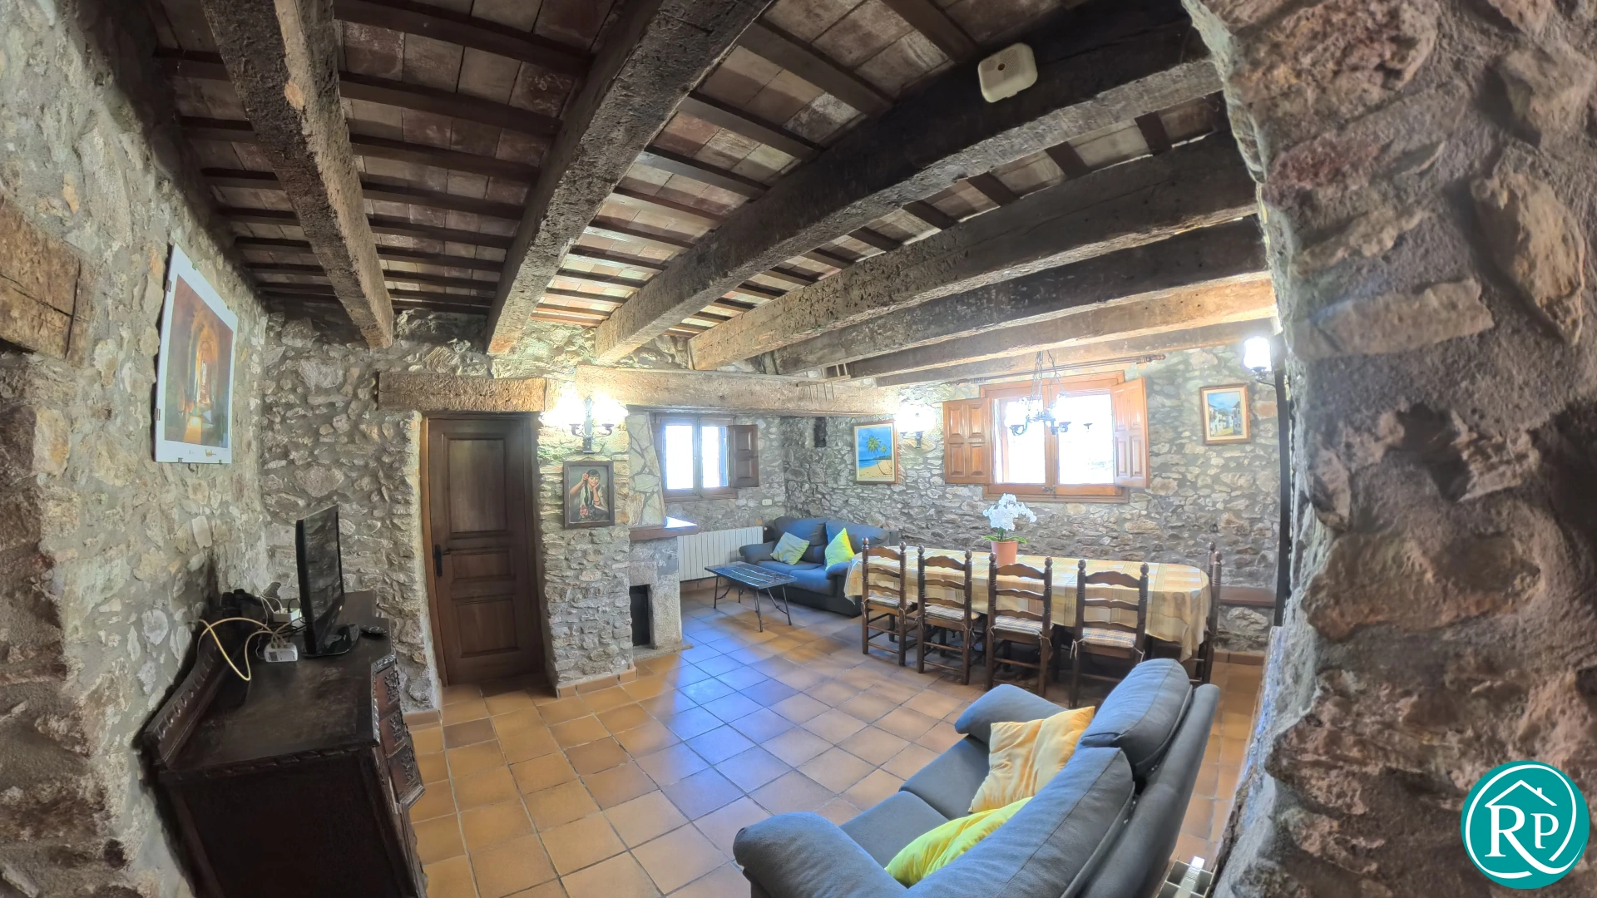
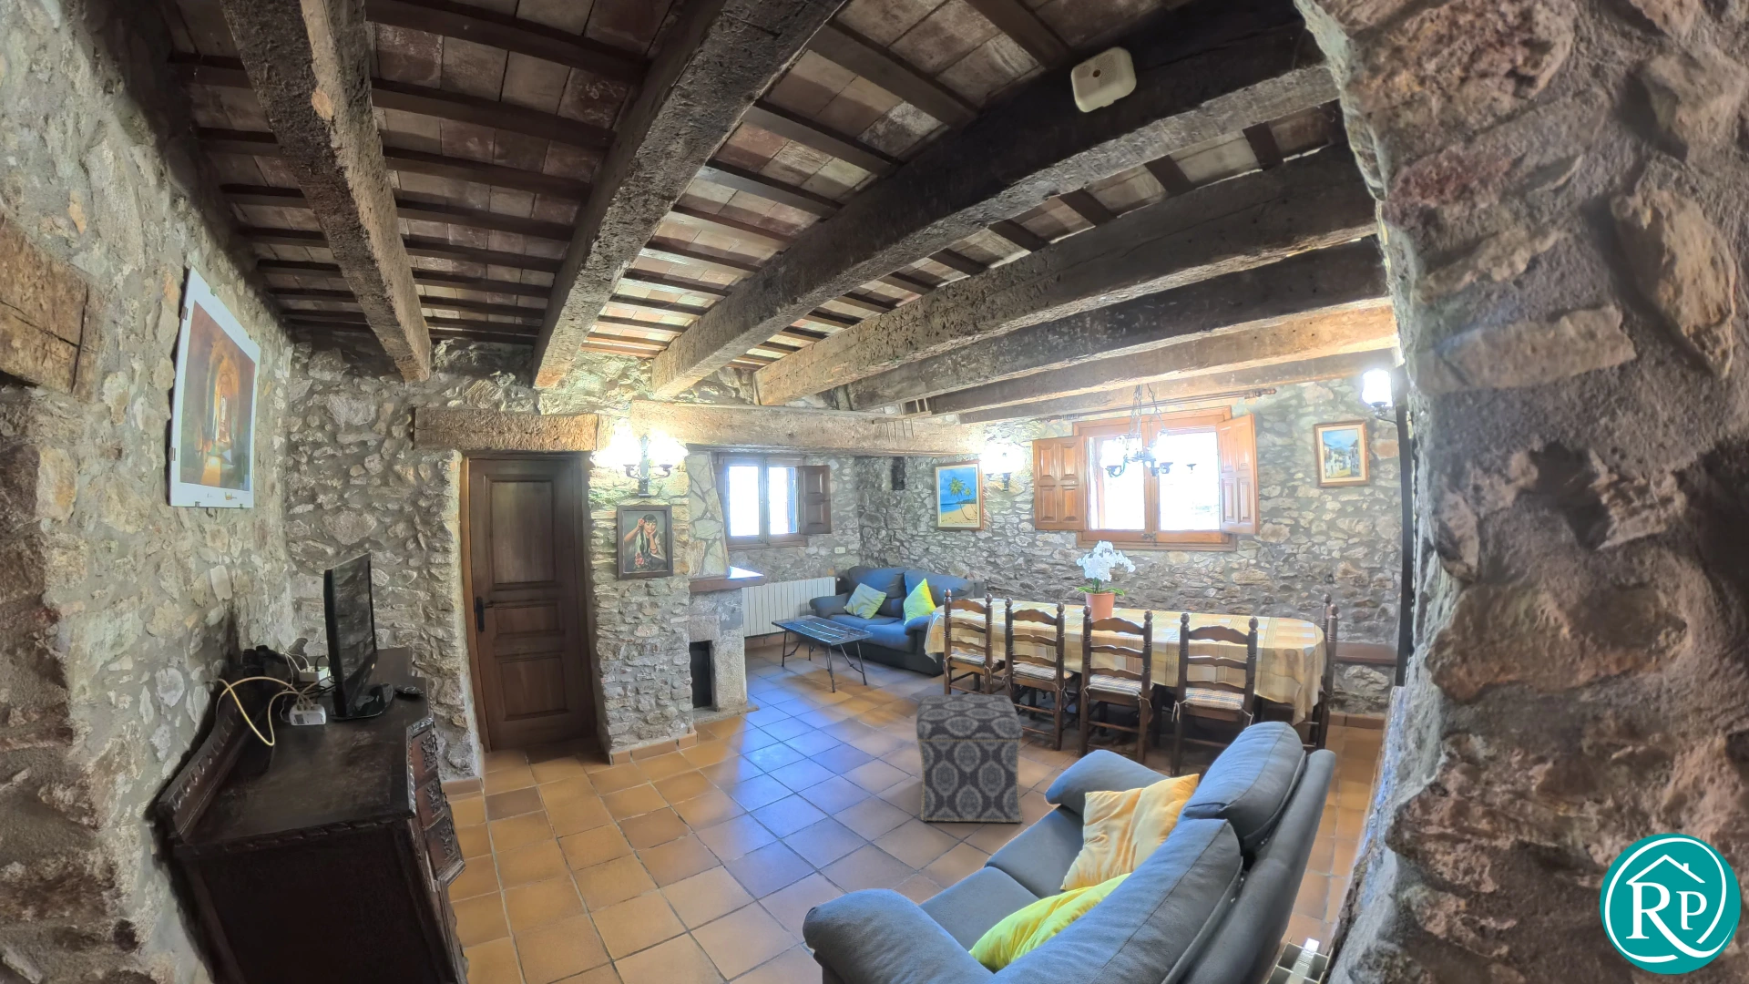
+ ottoman [915,693,1023,824]
